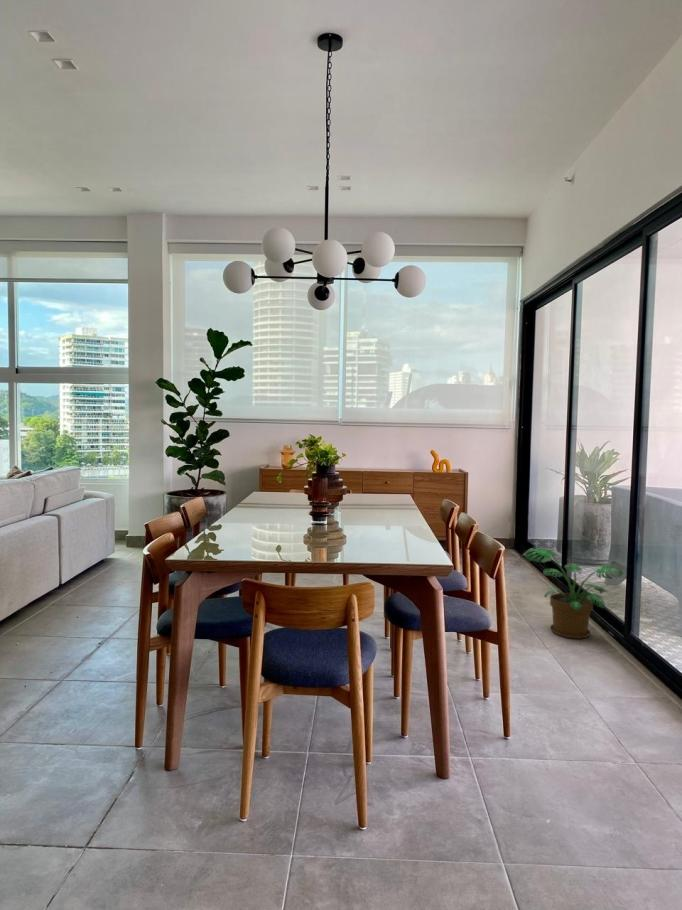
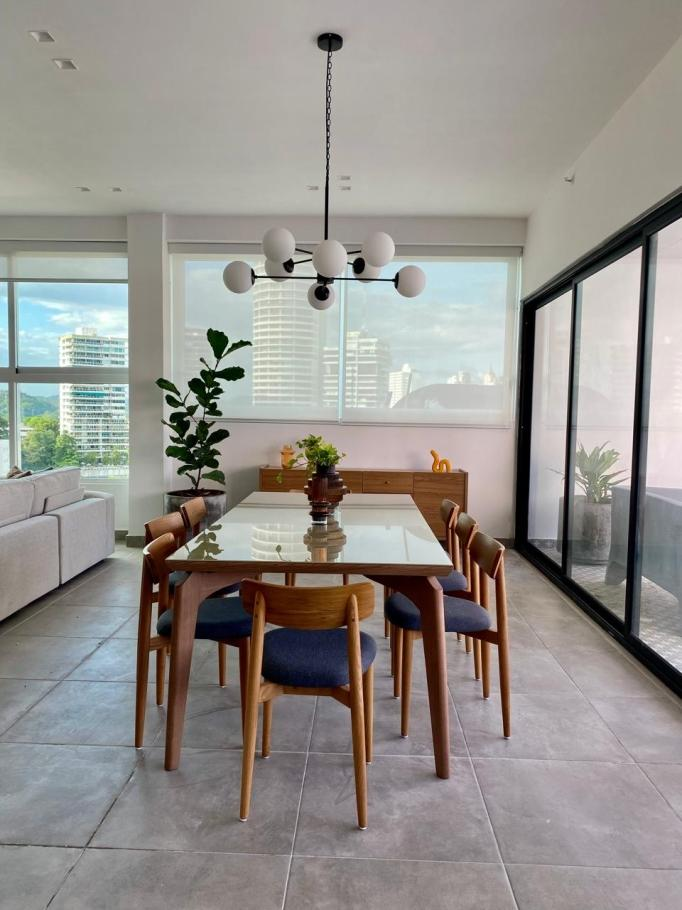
- potted plant [522,546,625,640]
